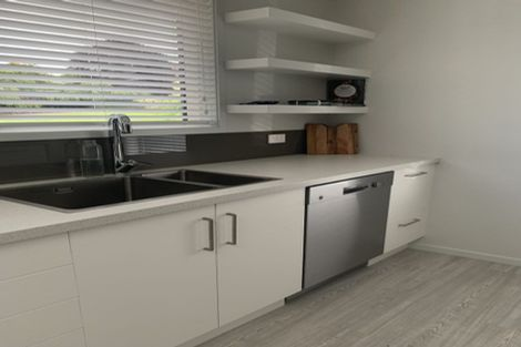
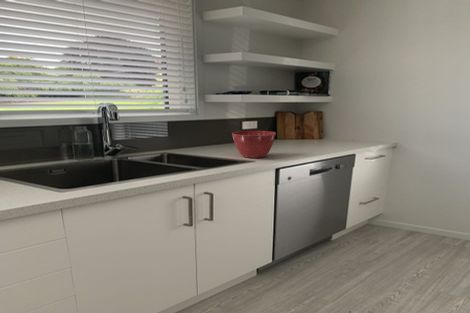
+ mixing bowl [231,130,277,159]
